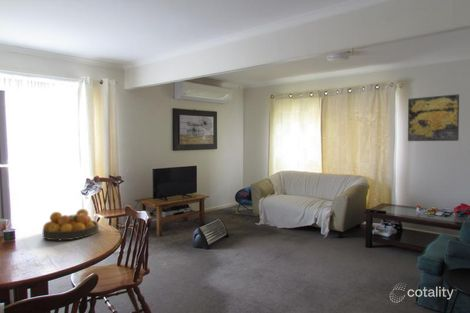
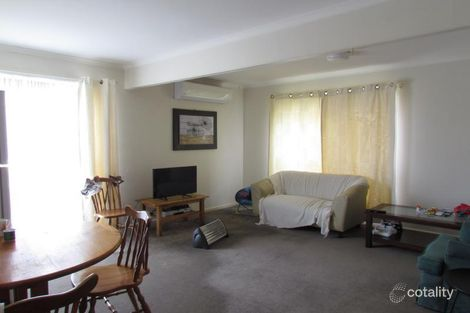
- fruit bowl [42,208,99,241]
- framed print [407,93,460,142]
